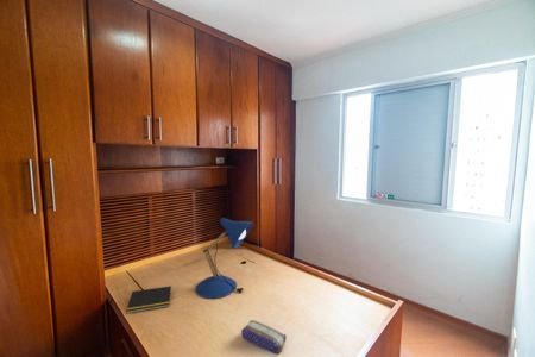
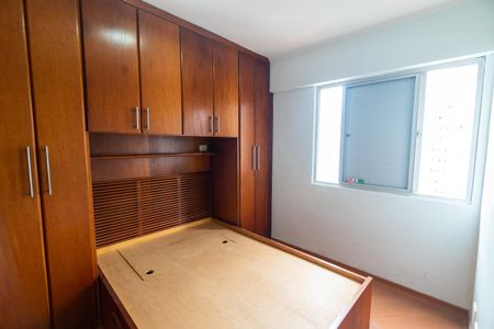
- notepad [125,284,172,314]
- desk lamp [195,217,254,299]
- pencil case [240,319,288,356]
